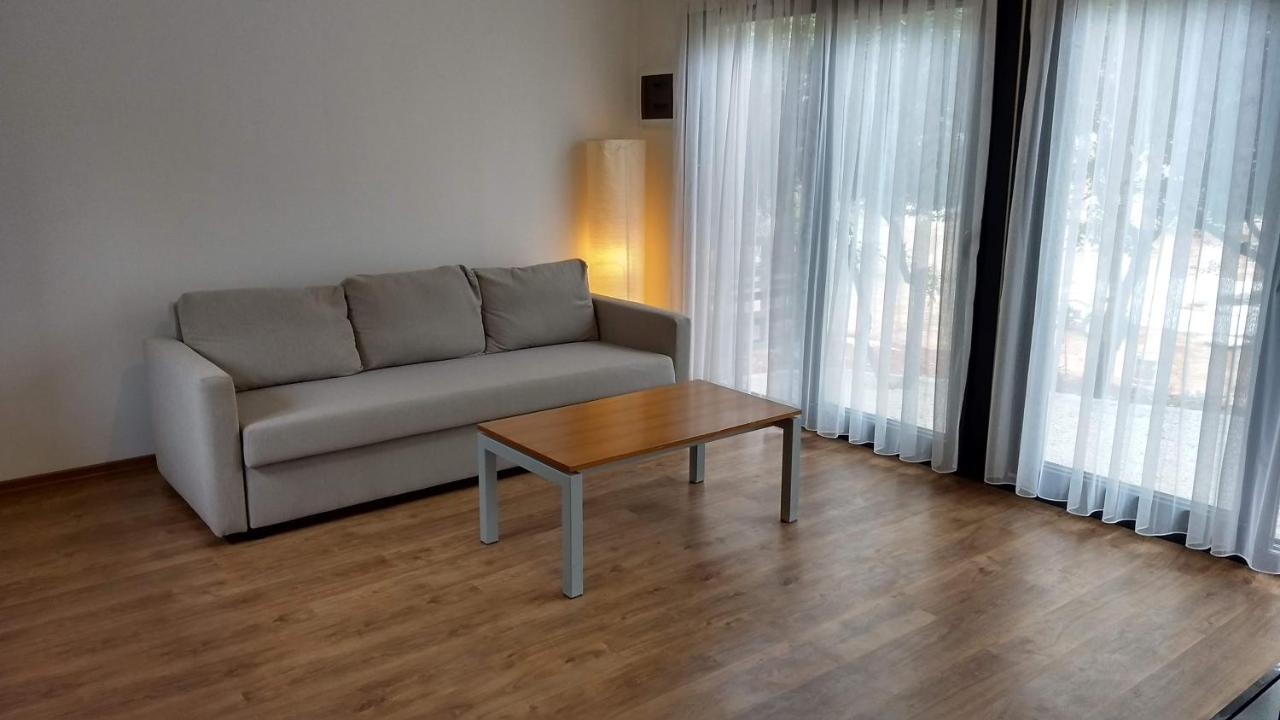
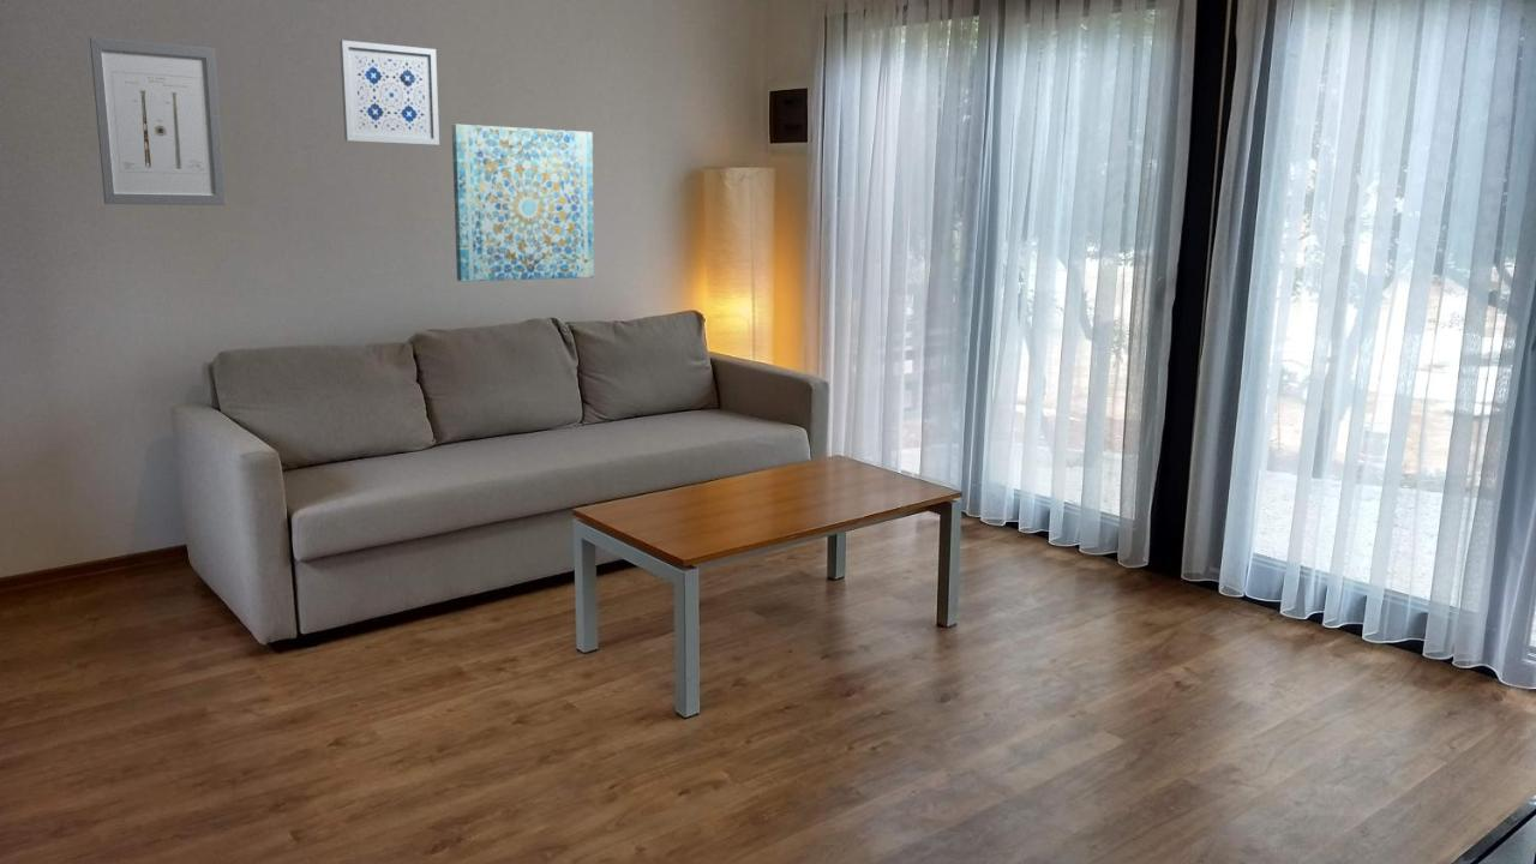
+ wall art [89,36,227,206]
+ wall art [451,124,595,282]
+ wall art [338,40,440,146]
